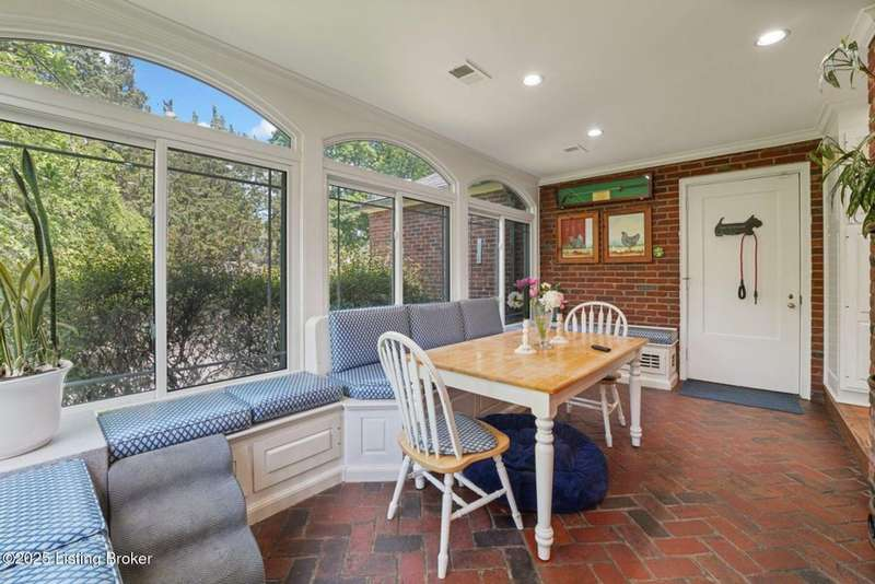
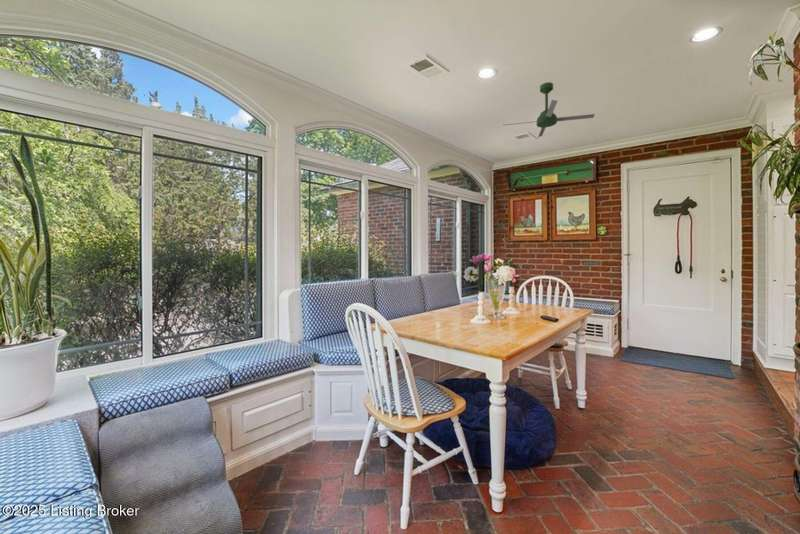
+ ceiling fan [504,81,596,138]
